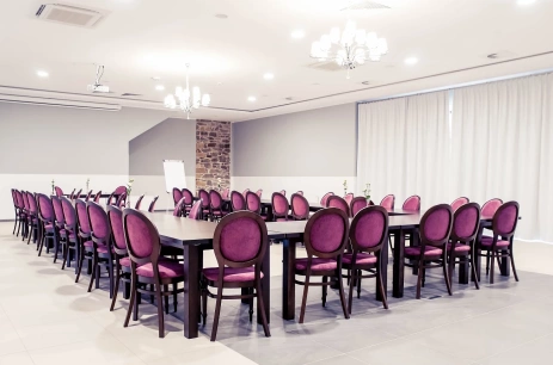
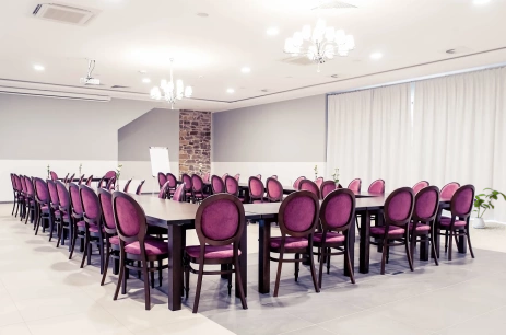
+ house plant [471,187,506,229]
